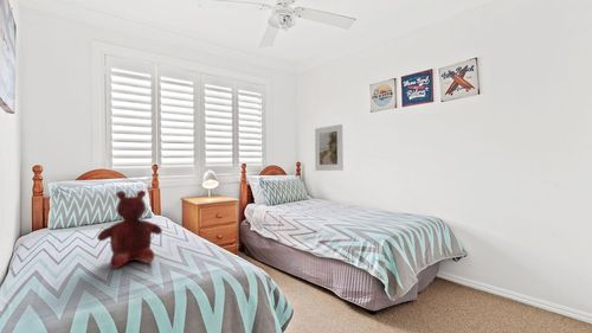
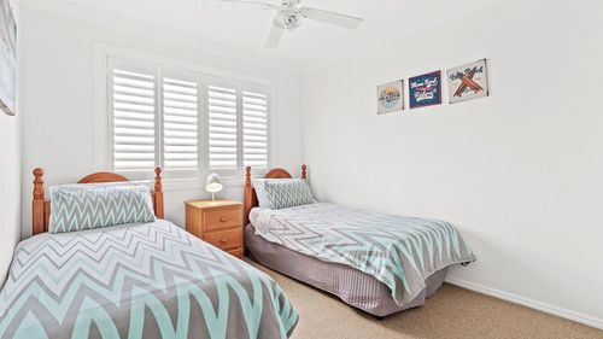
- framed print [314,123,345,172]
- teddy bear [96,190,163,269]
